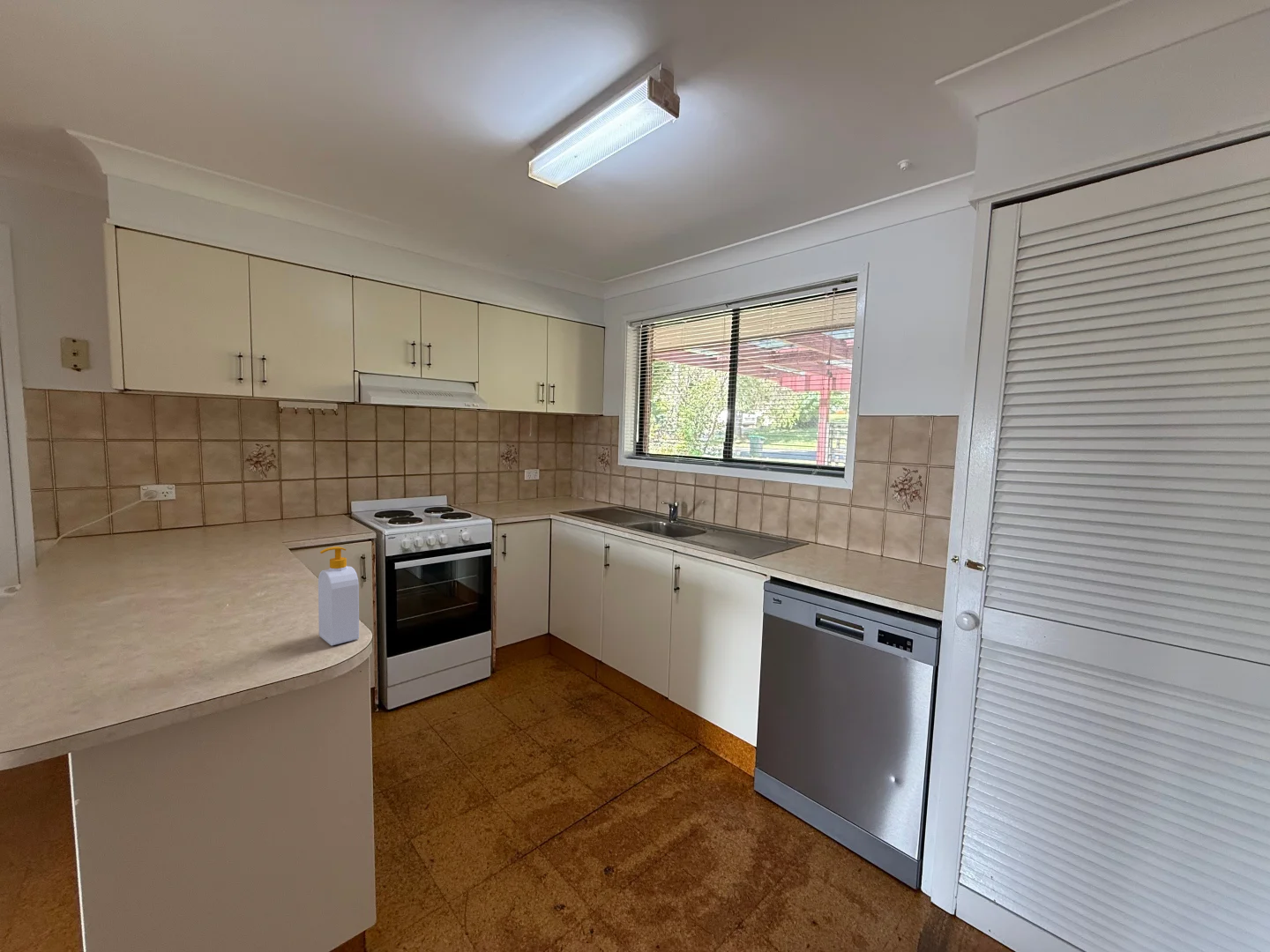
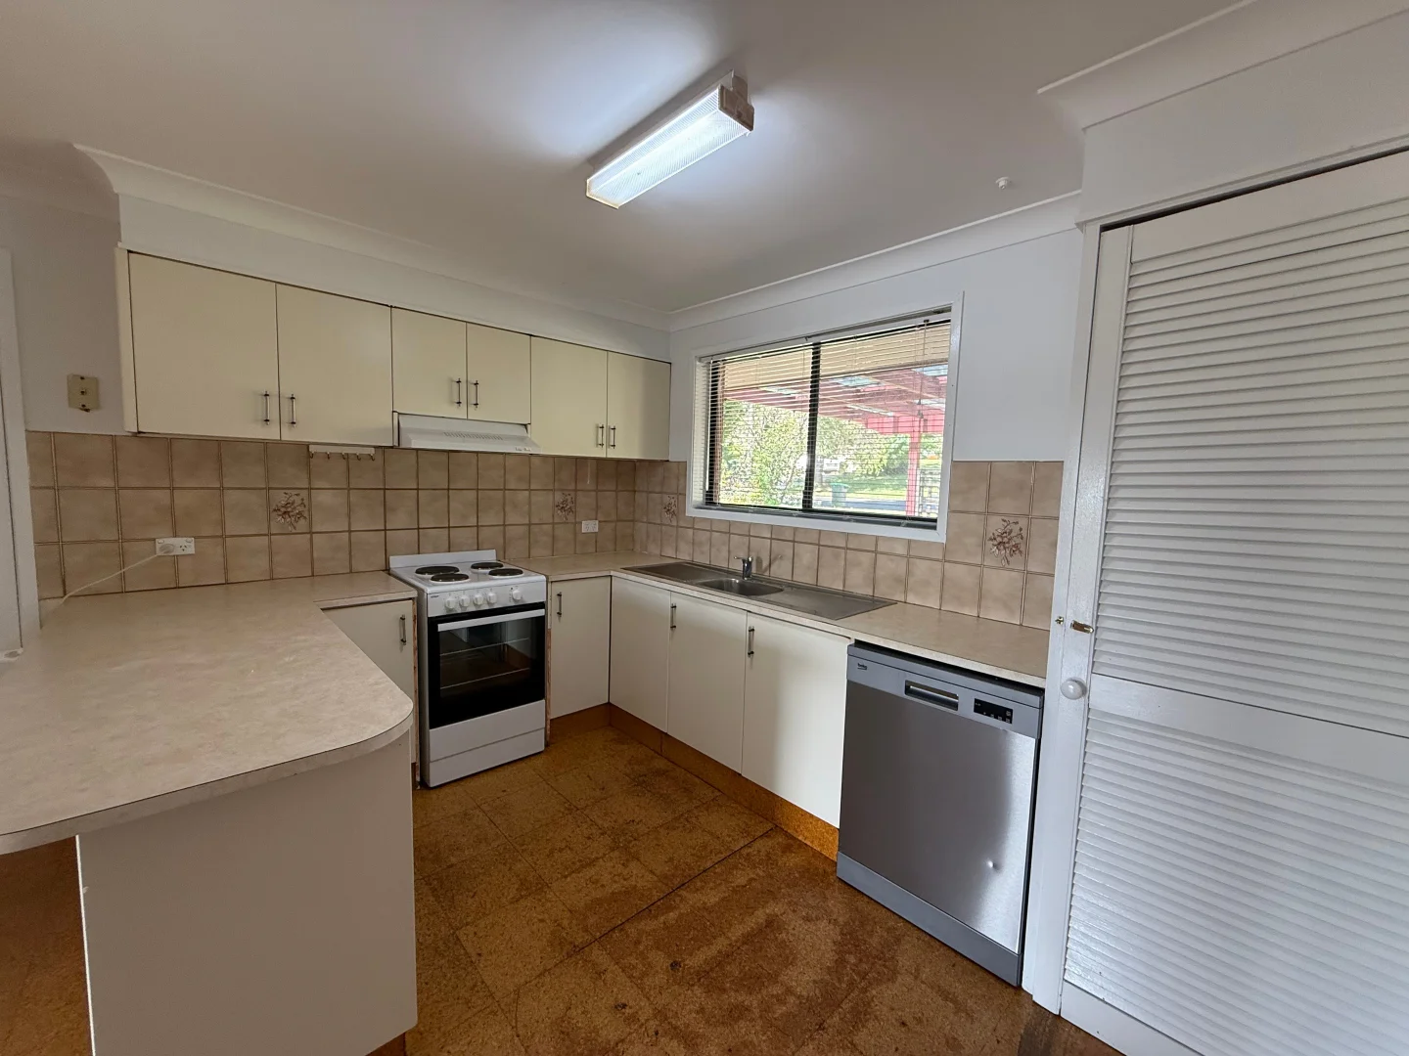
- soap bottle [317,546,360,646]
